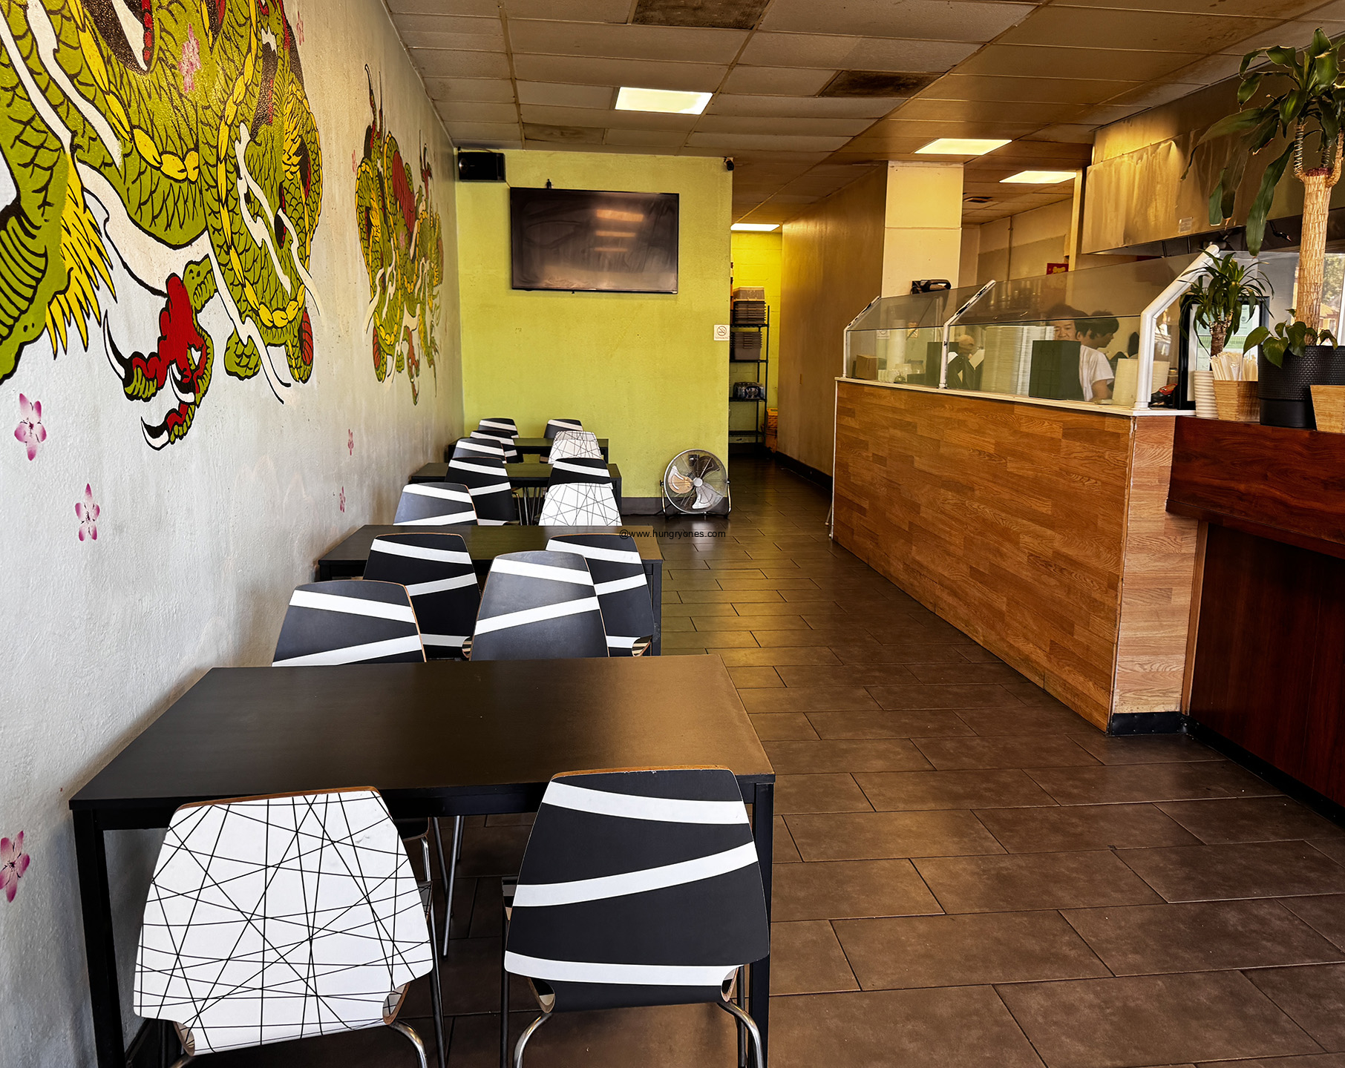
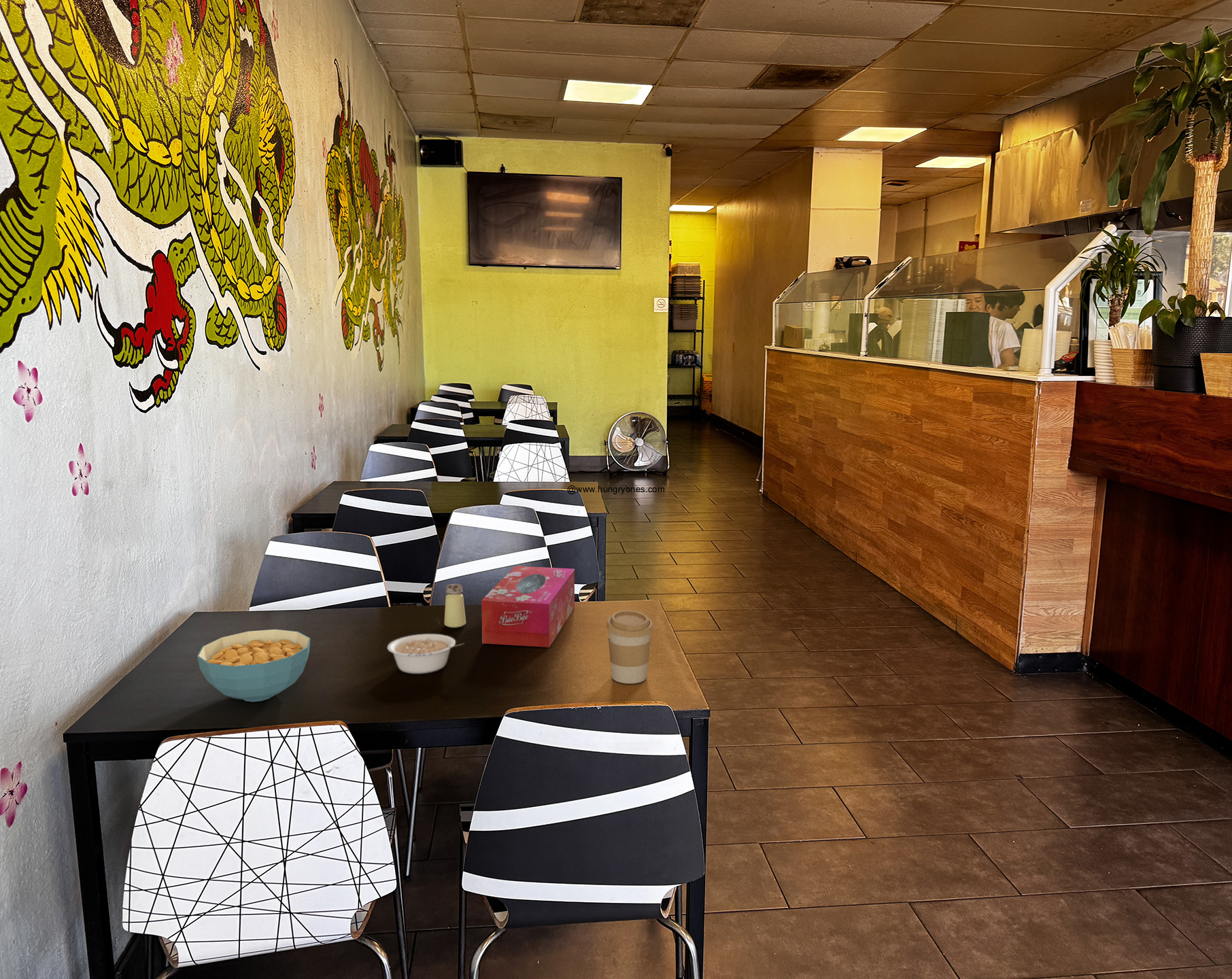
+ saltshaker [443,583,466,628]
+ coffee cup [606,610,654,684]
+ tissue box [481,566,575,648]
+ legume [387,634,465,674]
+ cereal bowl [196,629,311,702]
